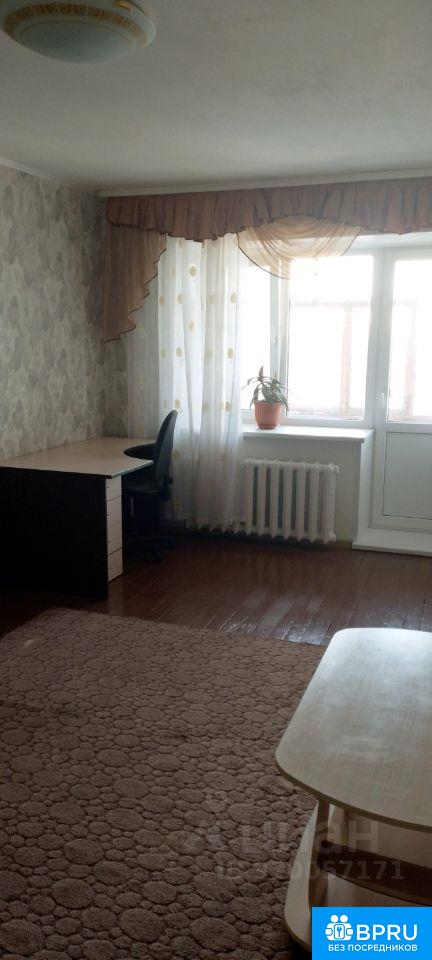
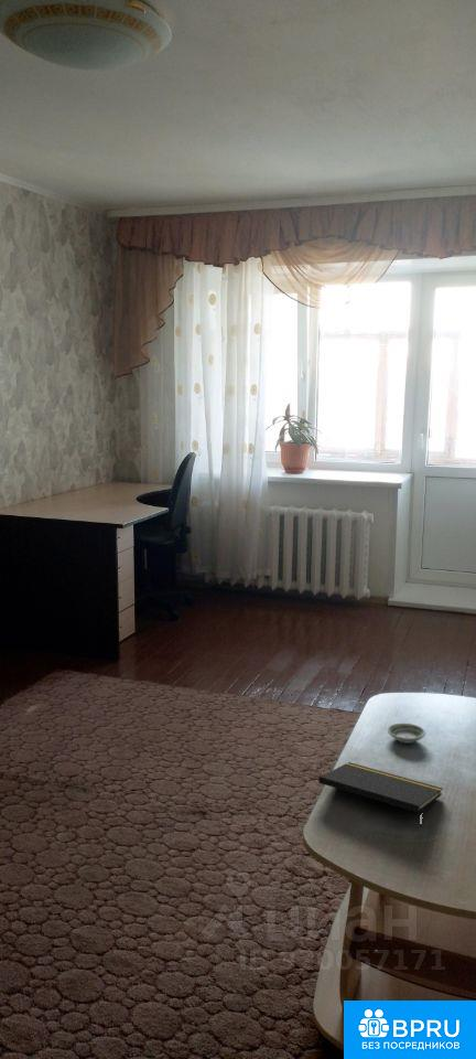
+ saucer [387,723,426,745]
+ notepad [317,761,444,828]
